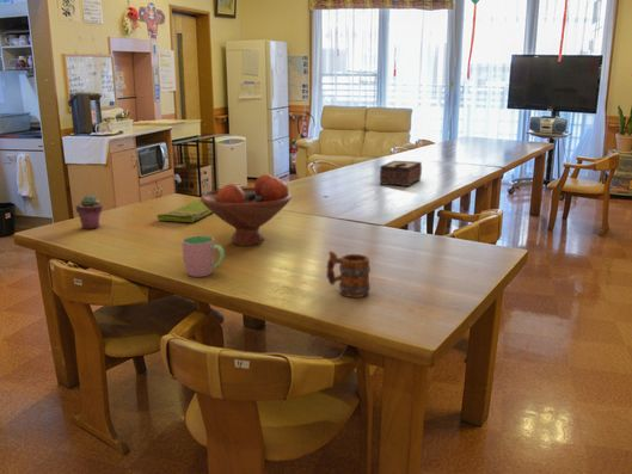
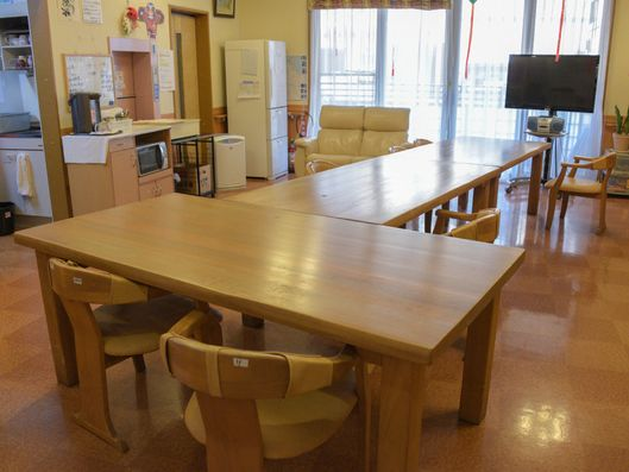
- mug [325,250,372,298]
- cup [180,235,226,278]
- dish towel [157,198,213,223]
- fruit bowl [200,173,293,247]
- potted succulent [74,193,104,230]
- tissue box [379,160,423,187]
